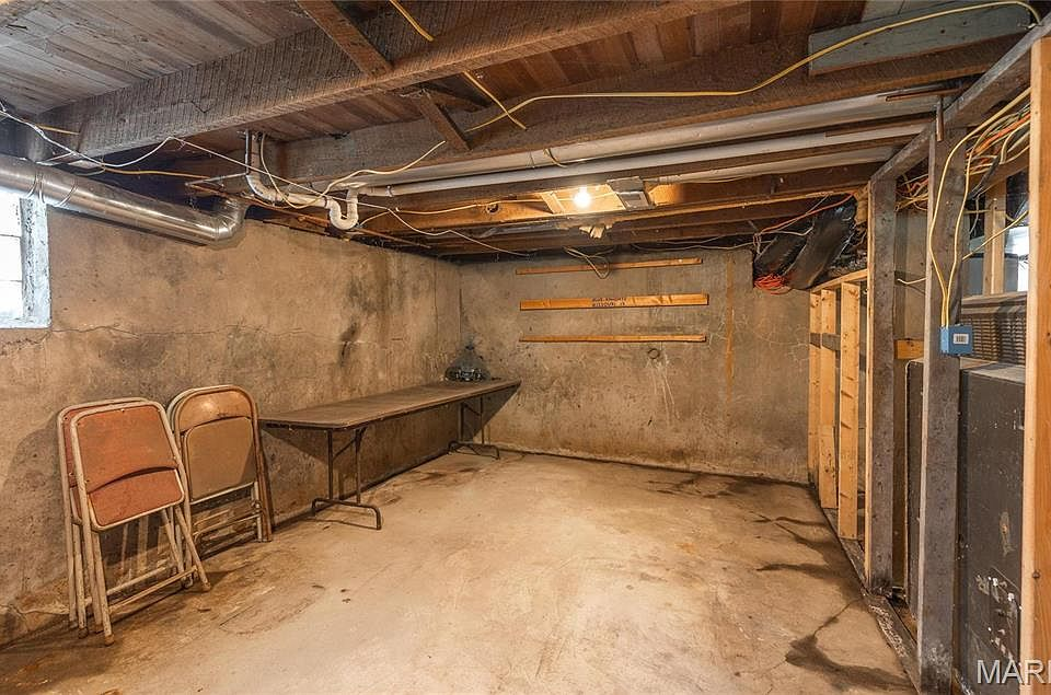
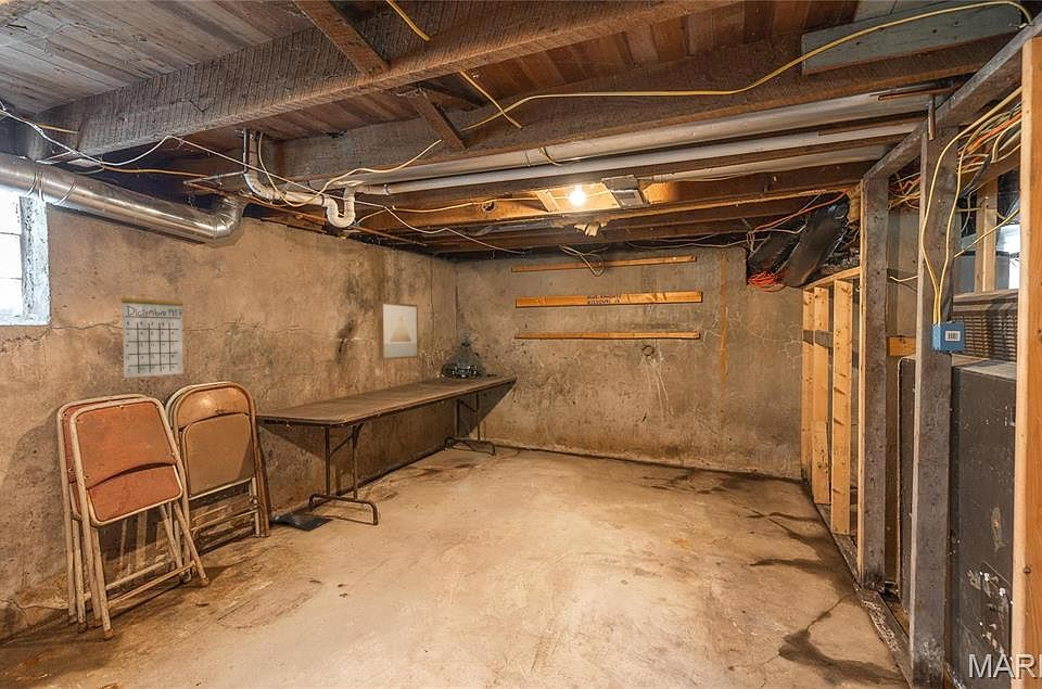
+ calendar [119,281,185,379]
+ bag [270,512,334,533]
+ wall art [378,301,419,361]
